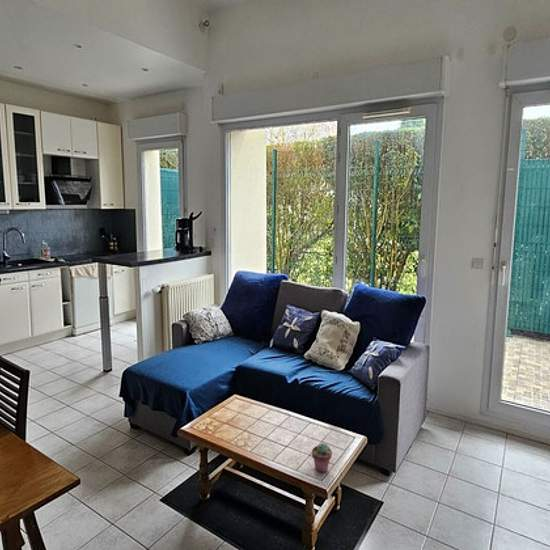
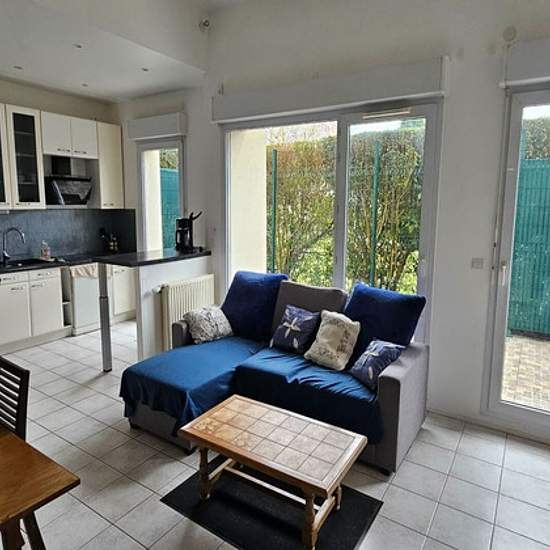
- potted succulent [311,442,333,473]
